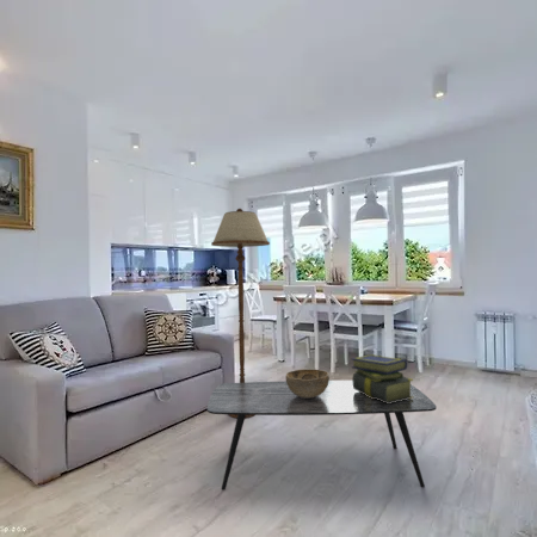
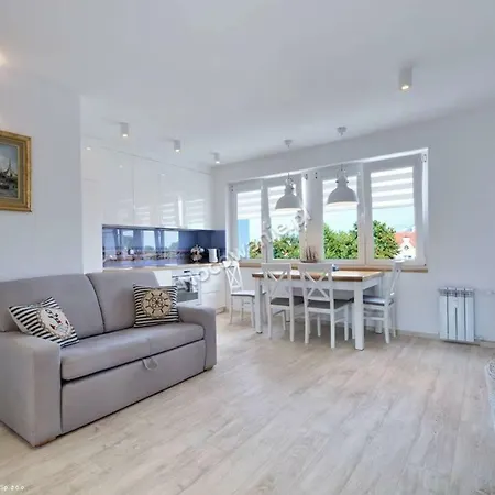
- decorative bowl [284,368,331,399]
- floor lamp [210,208,271,419]
- coffee table [206,379,438,490]
- stack of books [351,353,414,403]
